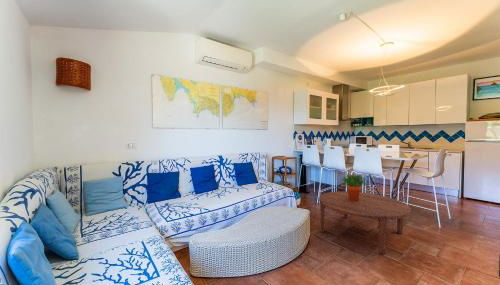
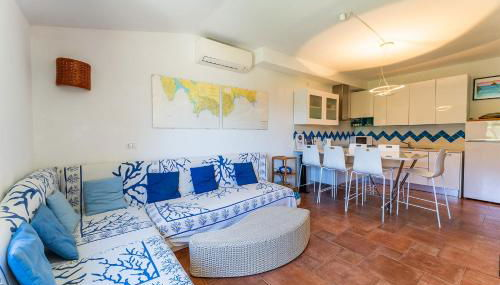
- coffee table [318,190,412,255]
- potted plant [338,173,371,201]
